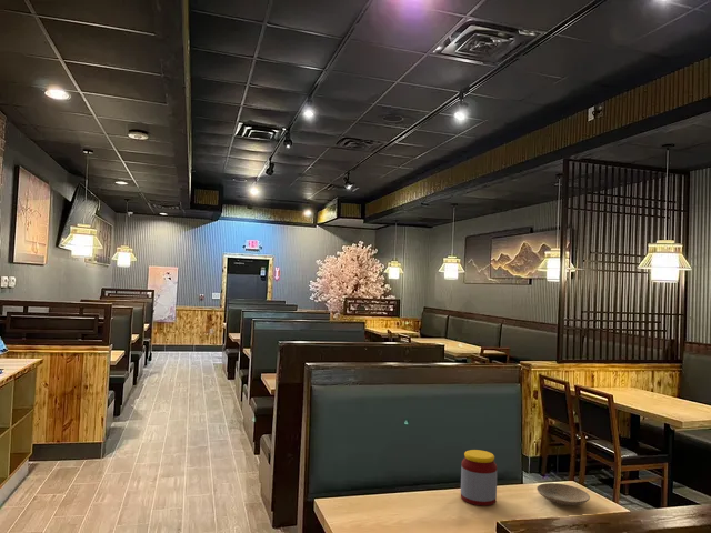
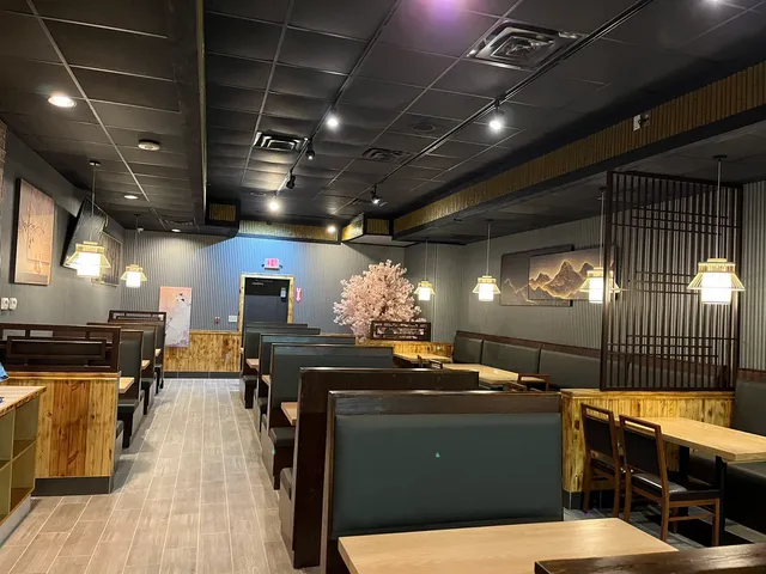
- plate [535,482,591,506]
- jar [460,449,498,507]
